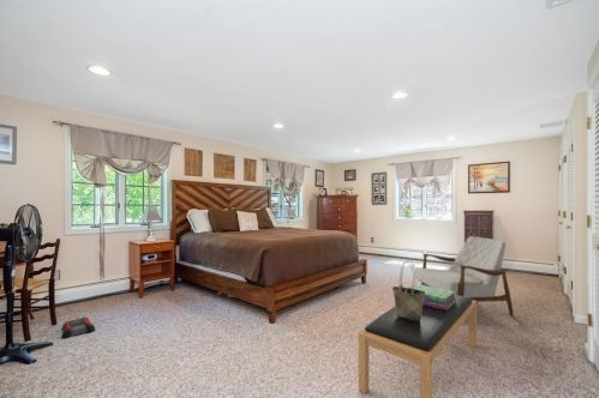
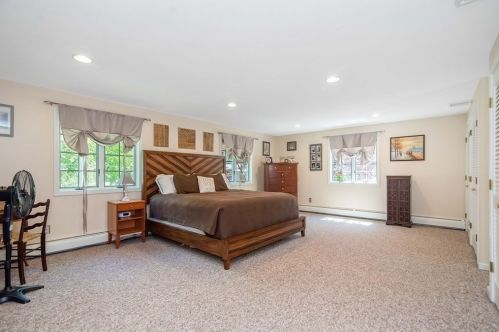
- bench [358,295,478,398]
- tote bag [391,259,425,321]
- armchair [414,235,515,318]
- robot vacuum [60,316,96,339]
- stack of books [409,283,456,310]
